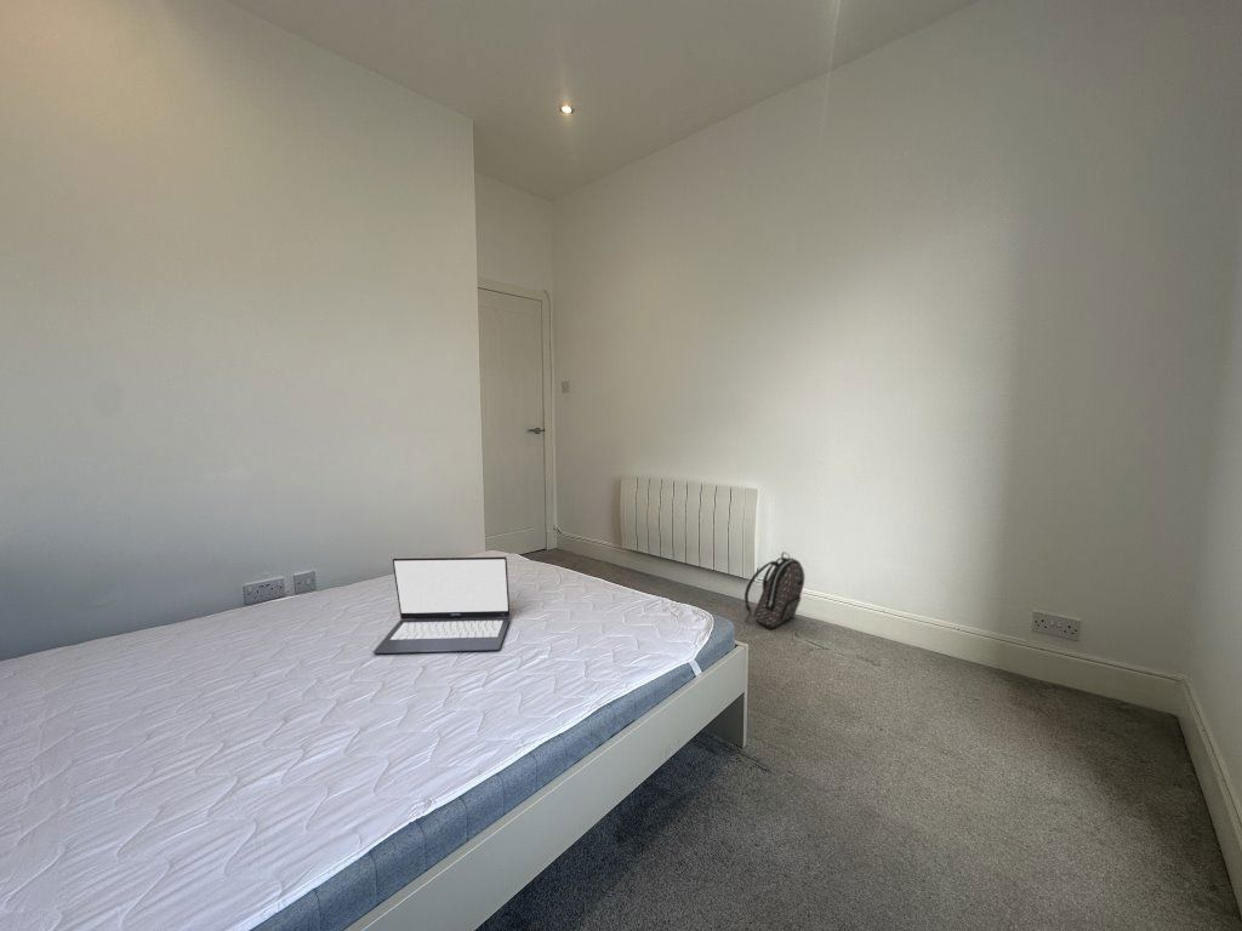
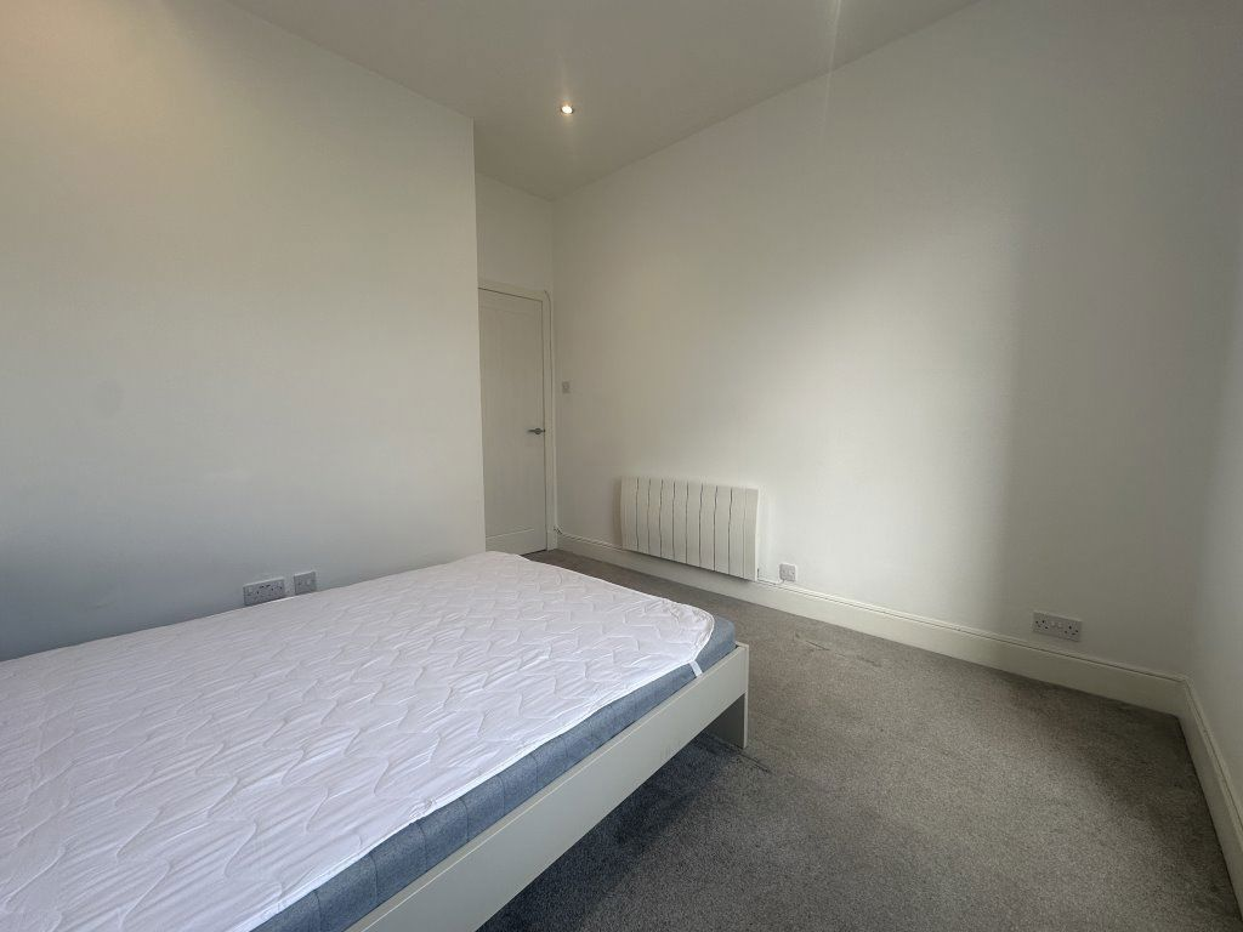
- laptop [372,555,512,655]
- backpack [744,552,805,630]
